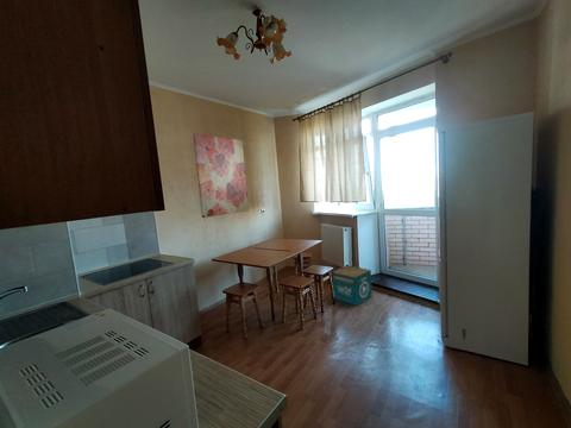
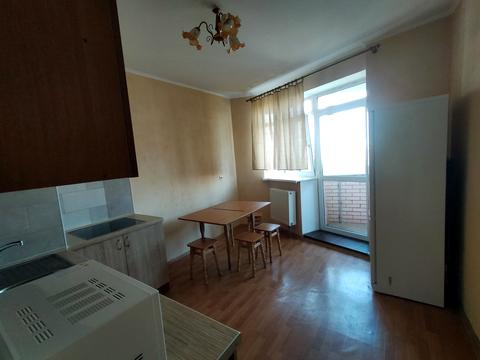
- wall art [192,133,250,219]
- product box [331,264,374,307]
